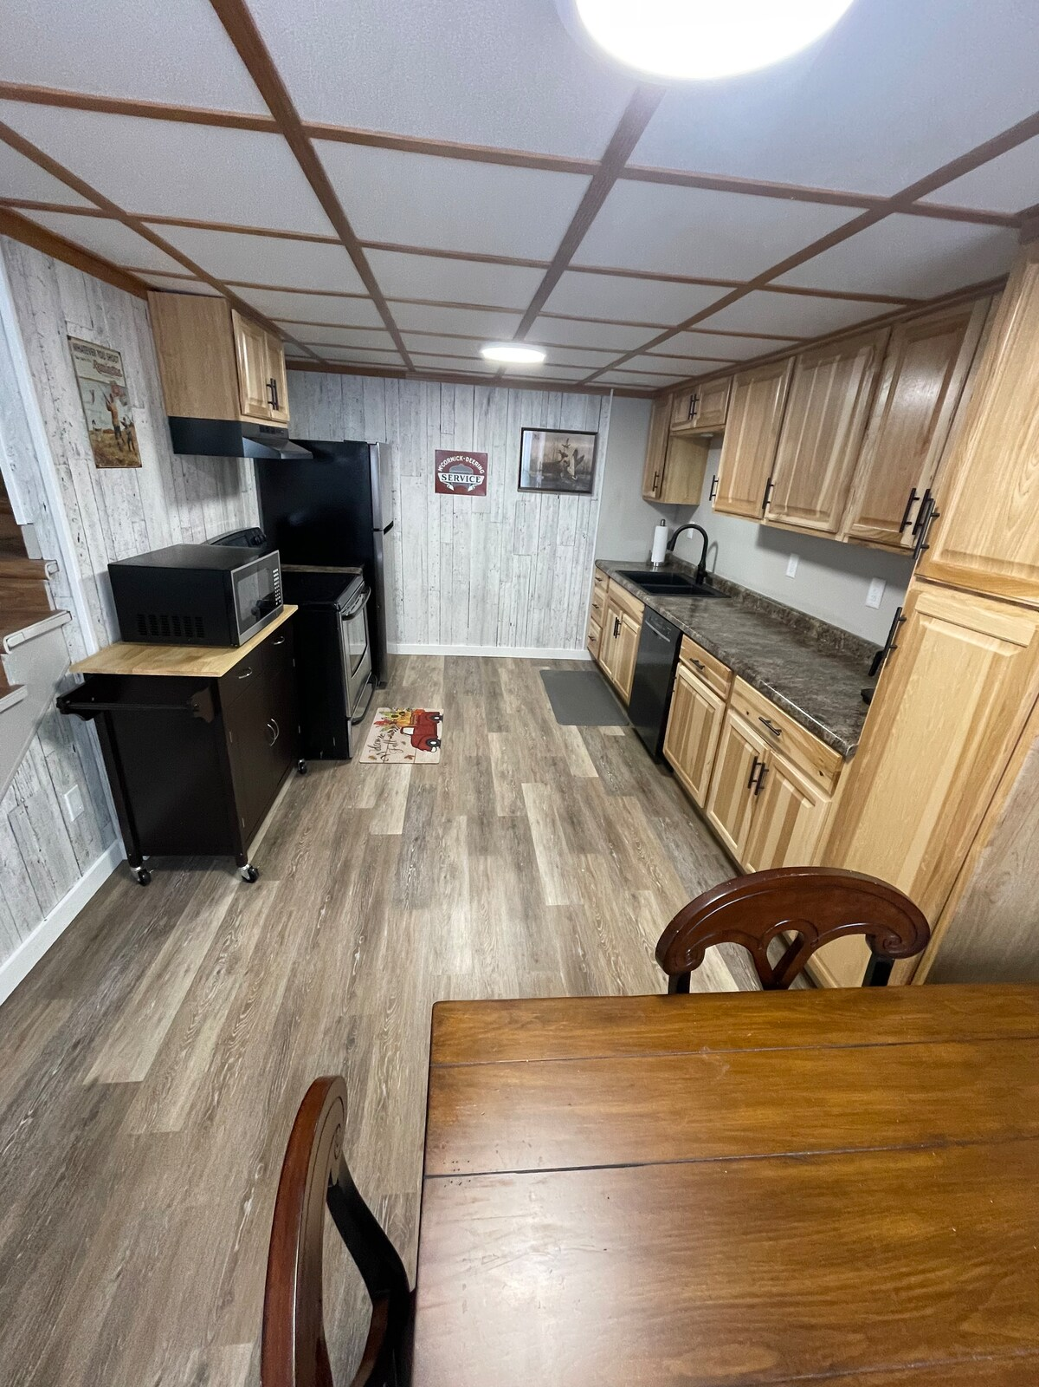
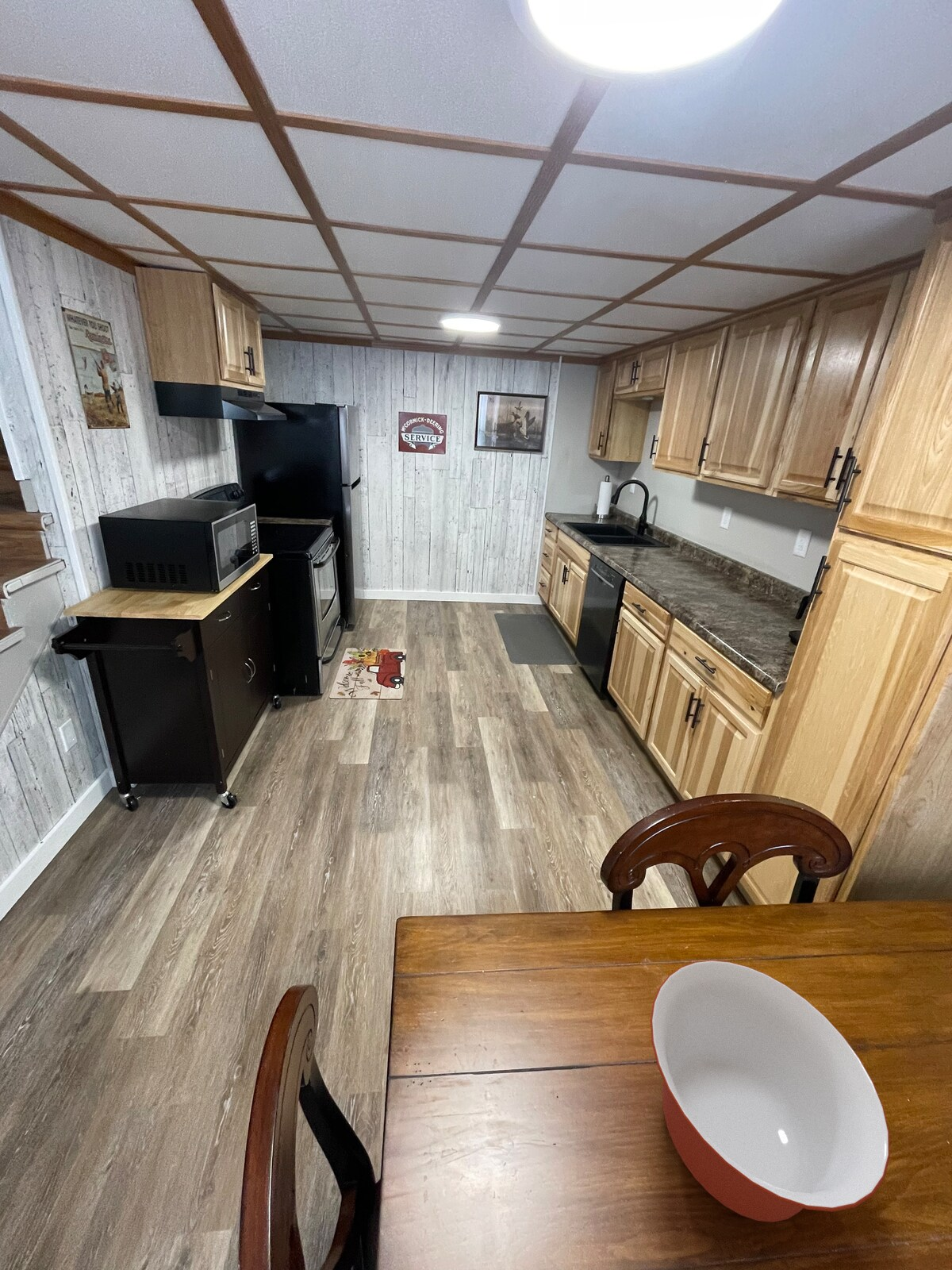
+ mixing bowl [650,960,891,1223]
